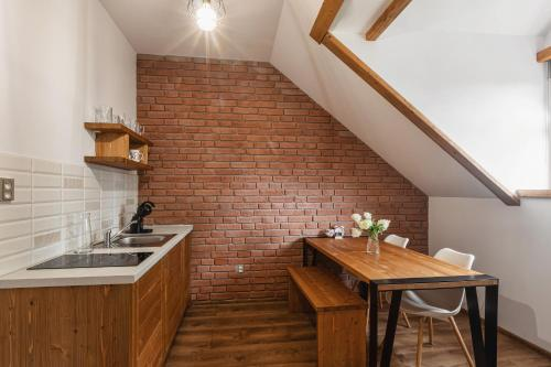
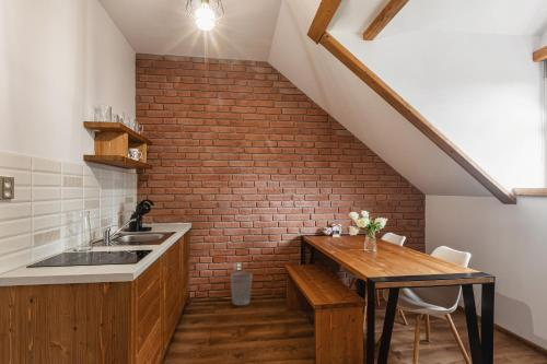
+ wastebasket [230,271,253,306]
